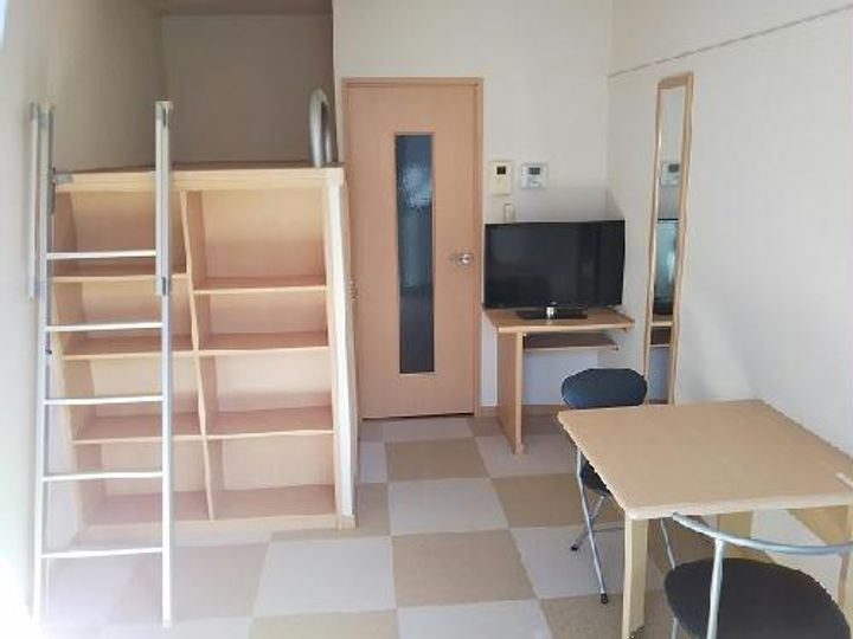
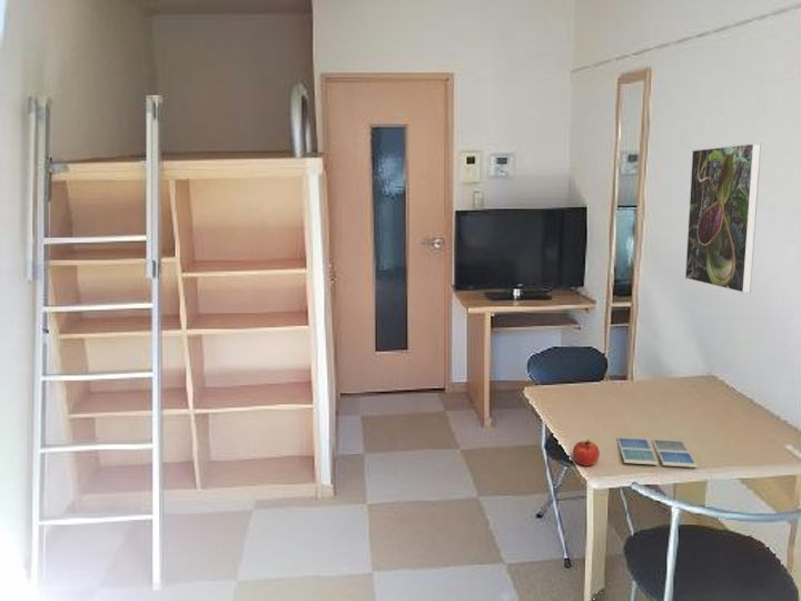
+ fruit [572,439,601,467]
+ drink coaster [616,436,698,469]
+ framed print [684,142,762,294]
